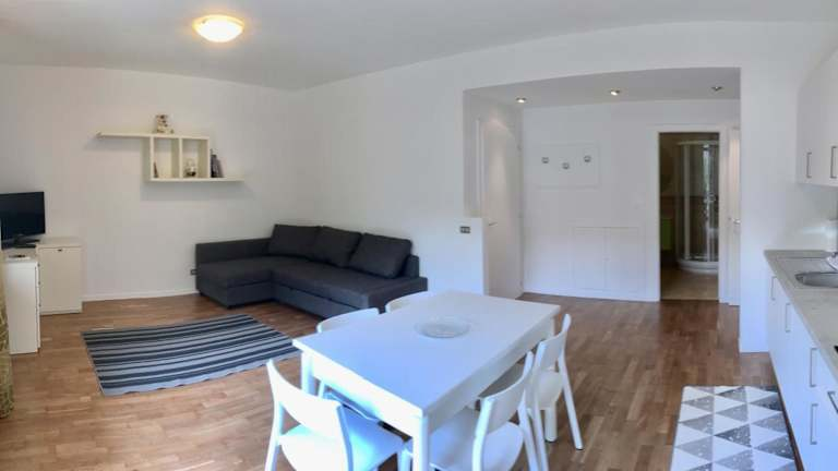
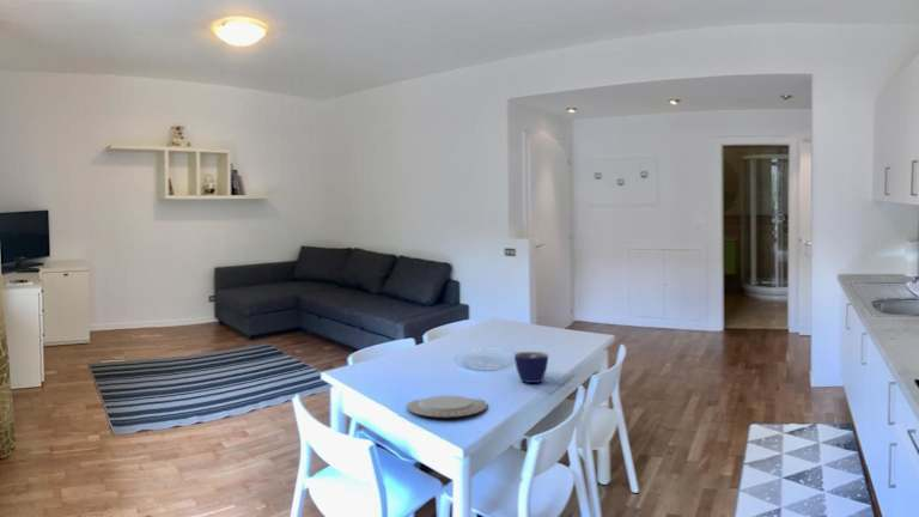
+ chinaware [406,394,488,419]
+ cup [513,351,549,384]
